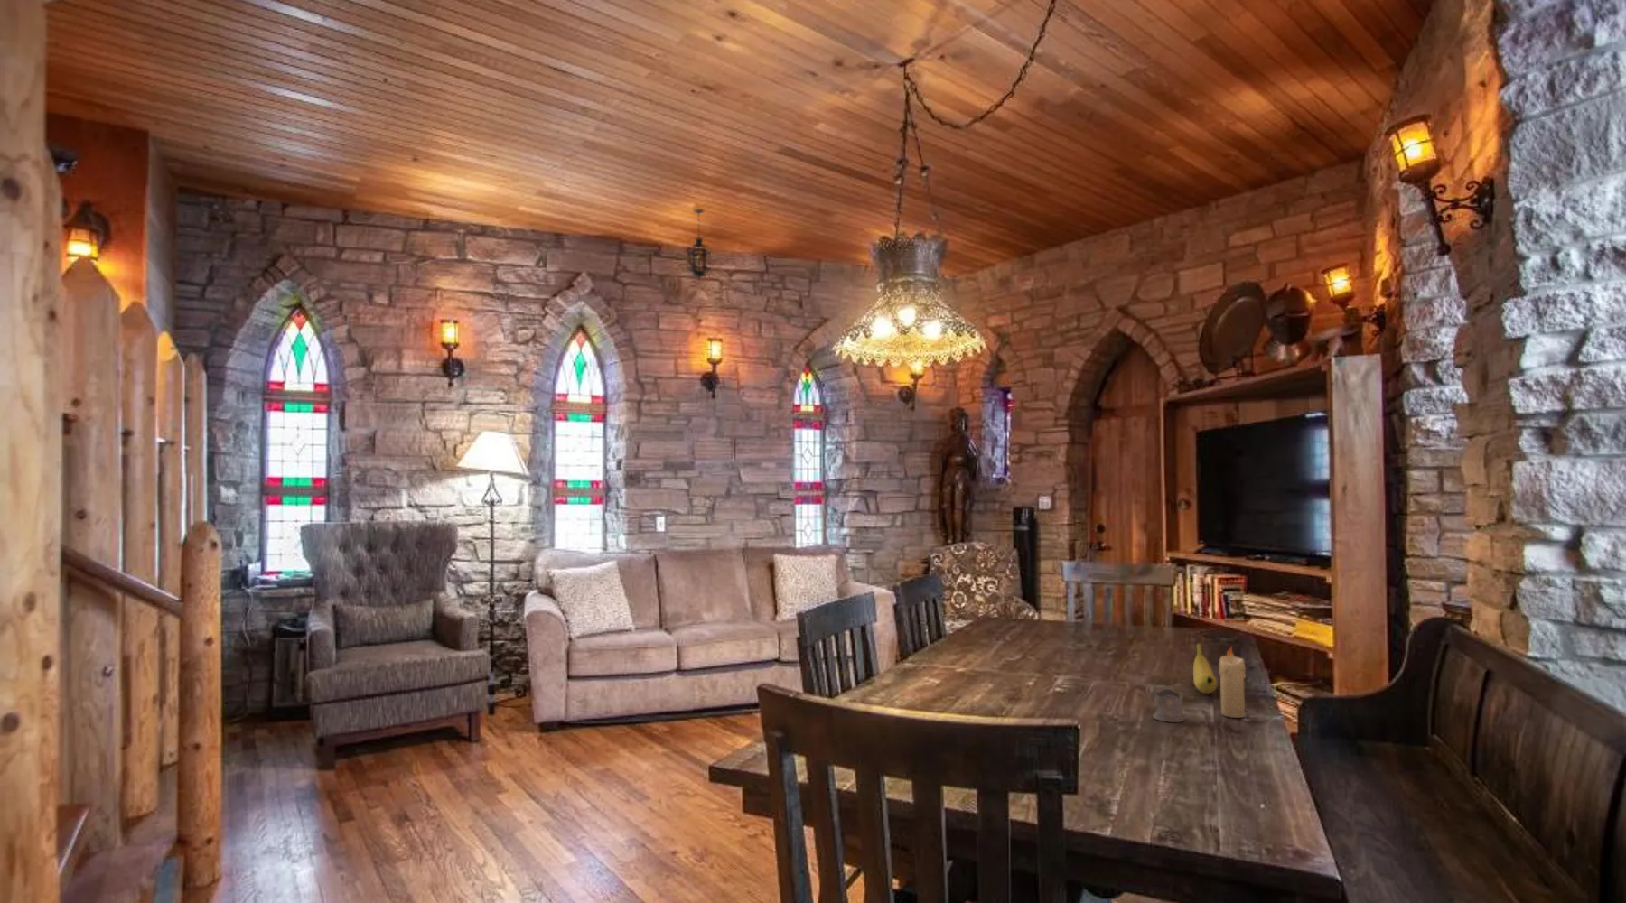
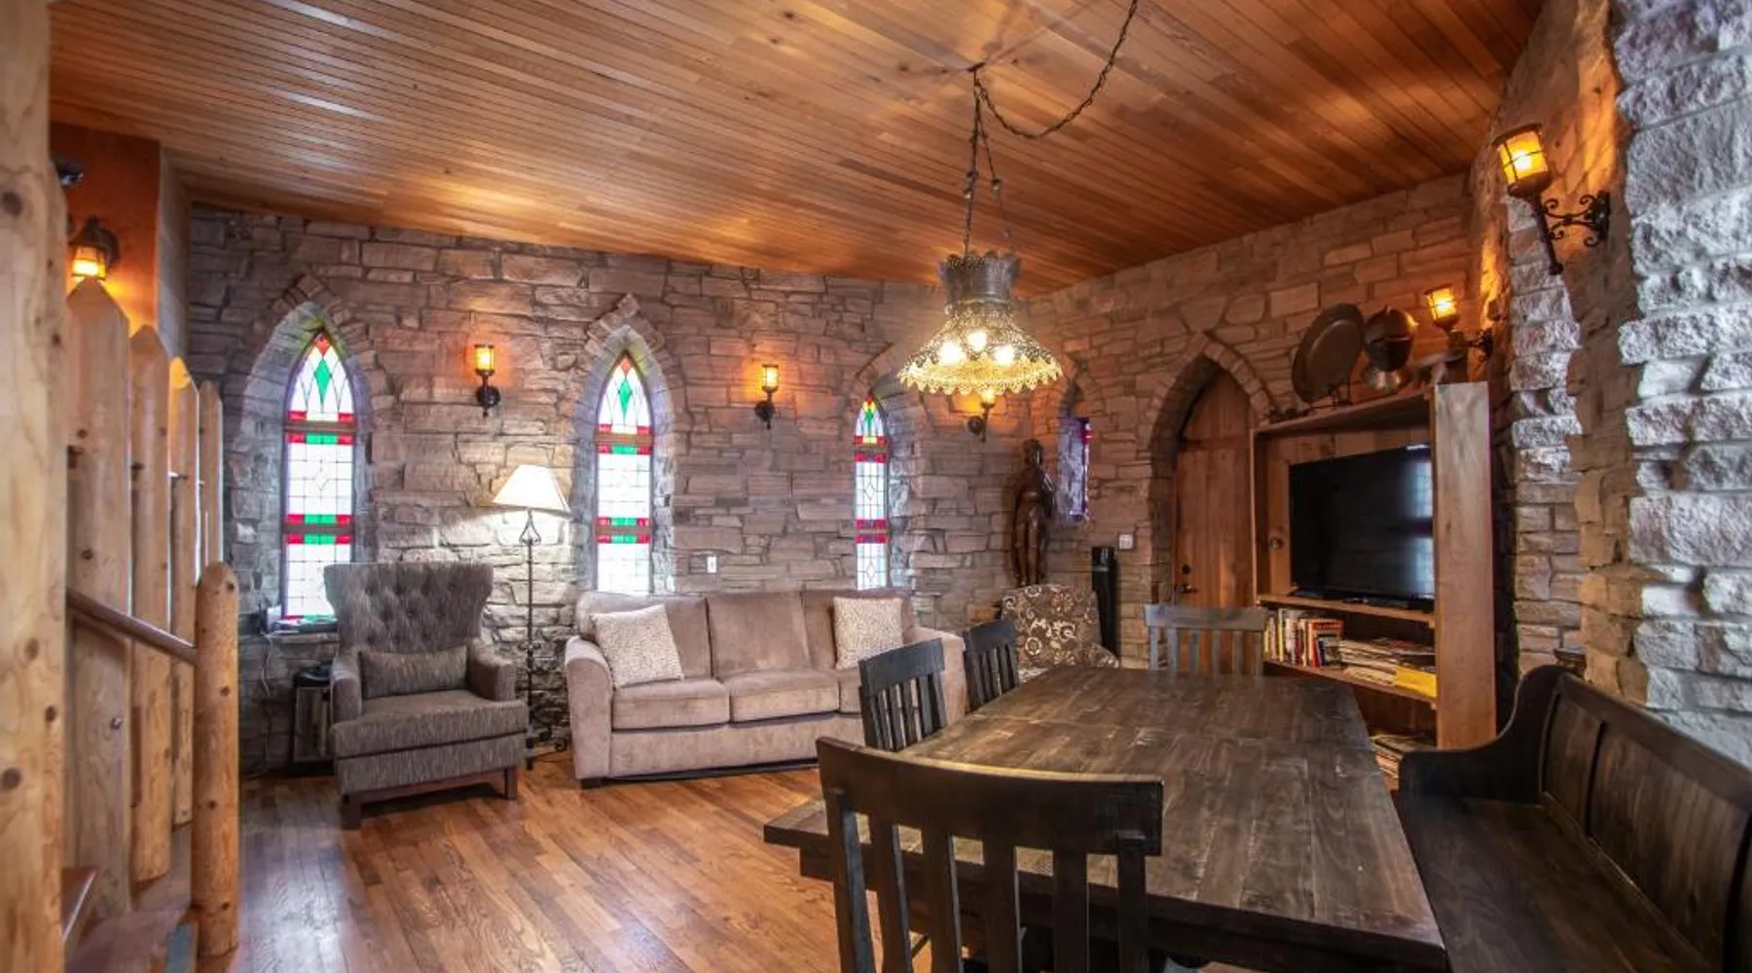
- tea glass holder [1146,684,1187,723]
- fruit [1192,642,1218,694]
- hanging lantern [685,208,714,282]
- candle [1219,645,1247,718]
